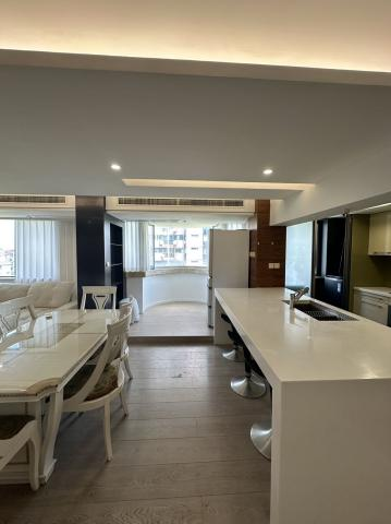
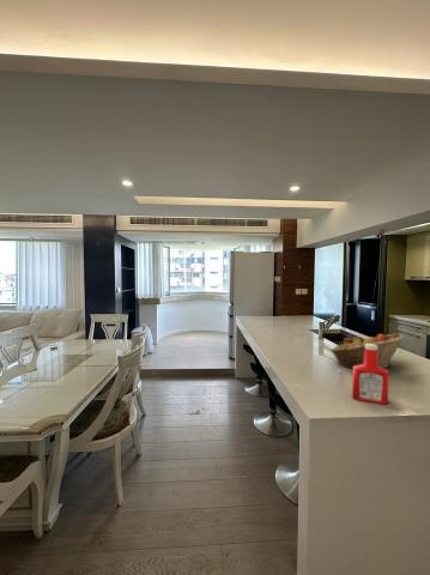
+ soap bottle [351,344,390,405]
+ fruit basket [329,333,405,370]
